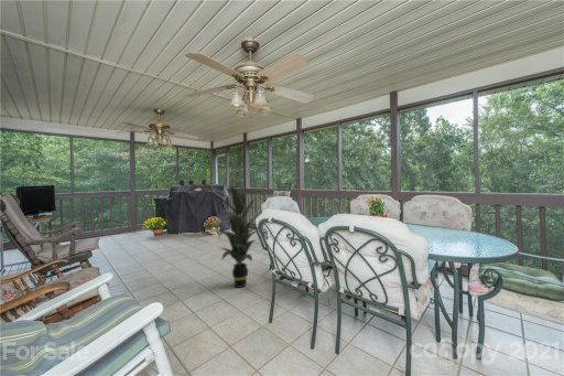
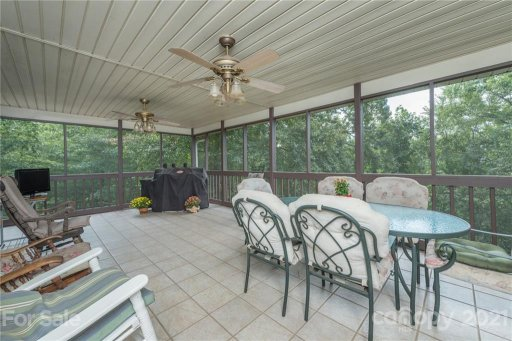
- indoor plant [207,185,259,289]
